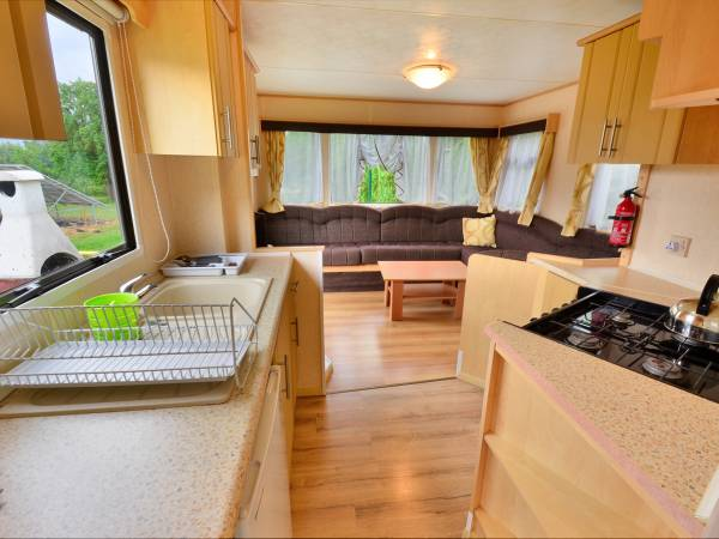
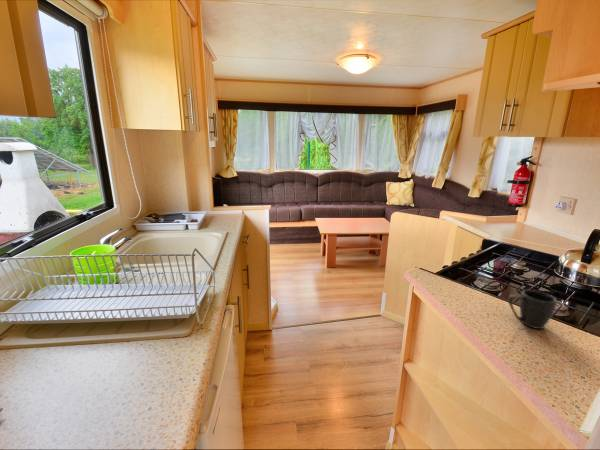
+ mug [507,289,558,330]
